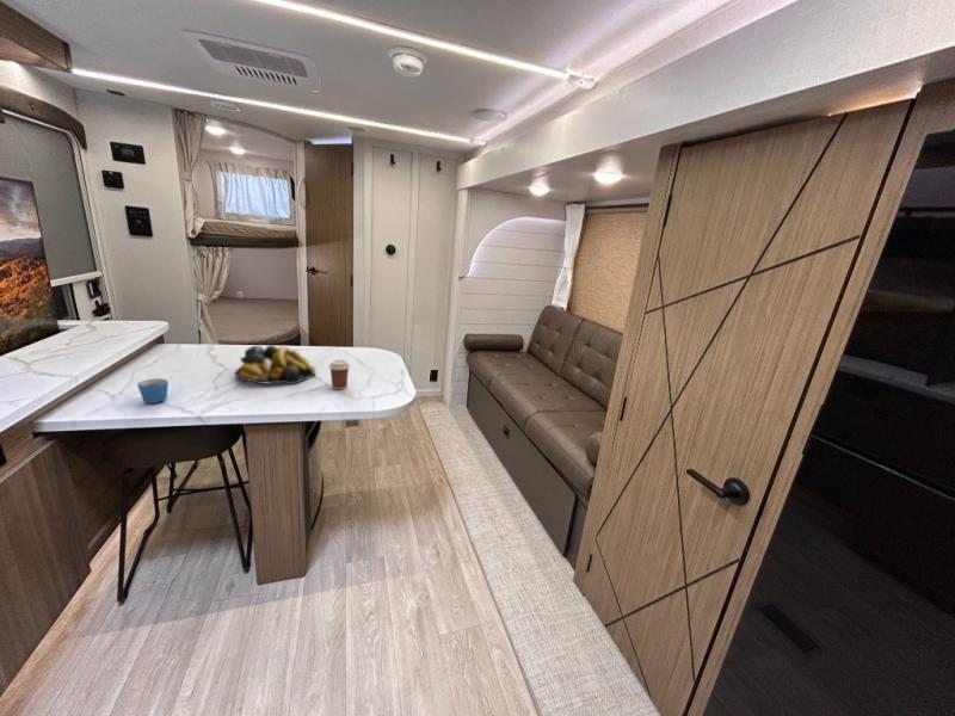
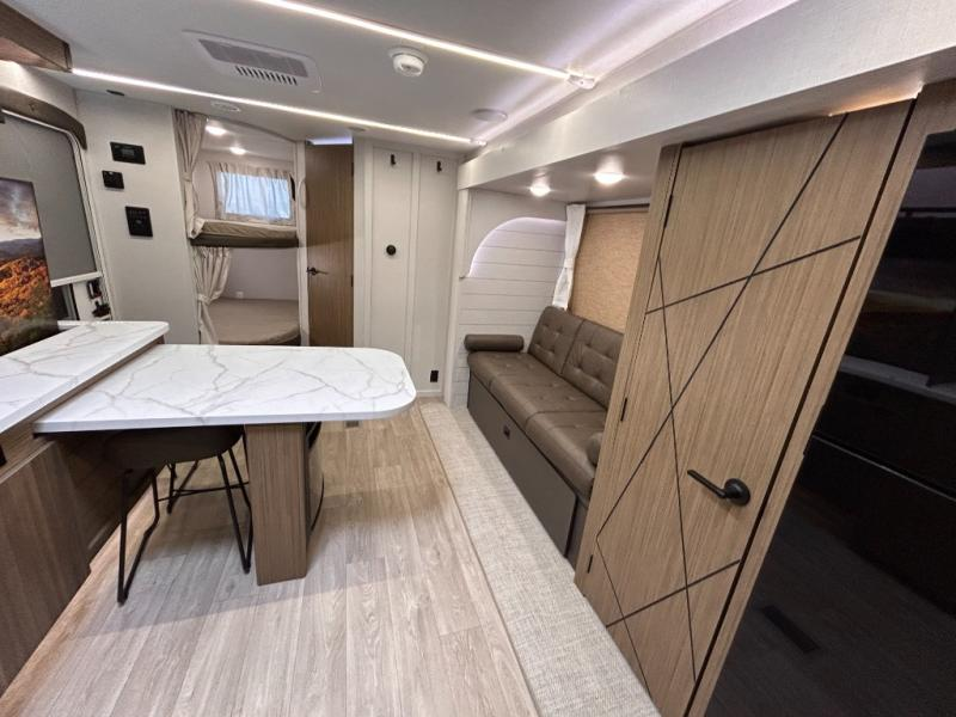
- mug [136,377,170,405]
- coffee cup [327,359,351,390]
- fruit bowl [234,344,318,385]
